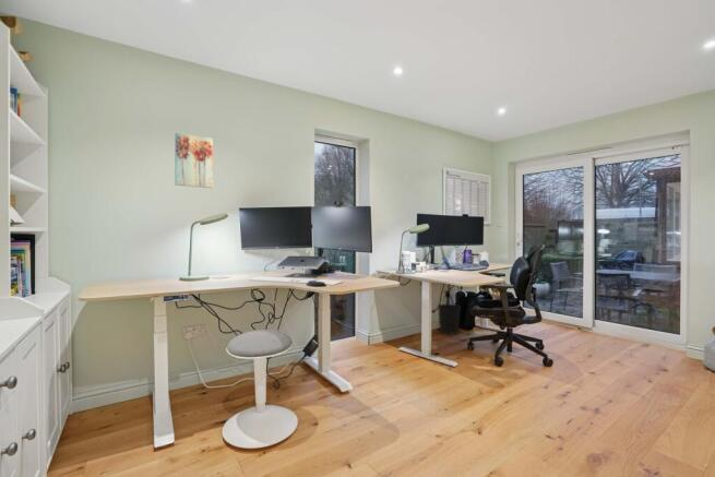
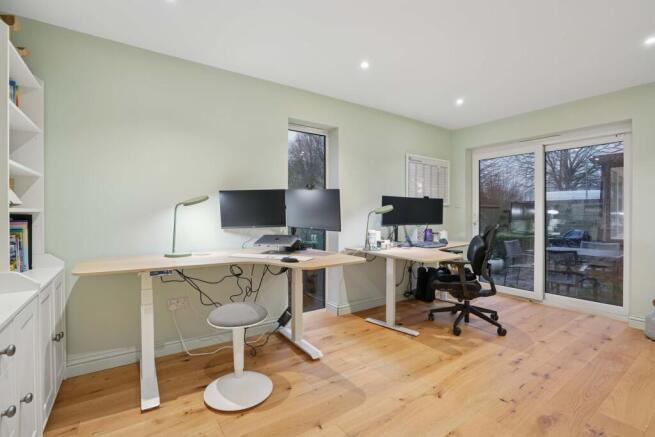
- wastebasket [437,303,462,335]
- wall art [174,132,214,189]
